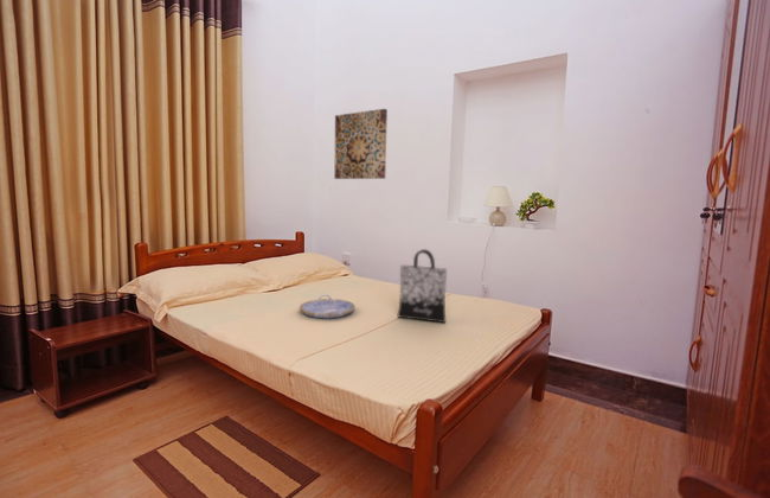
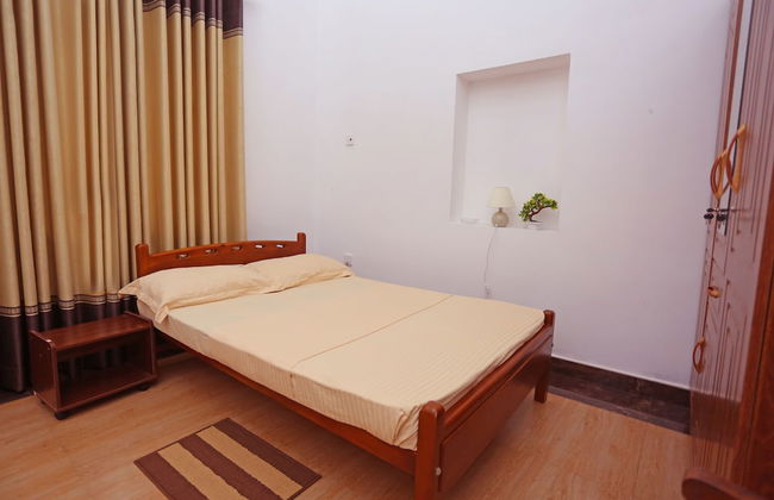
- tote bag [396,248,448,324]
- wall art [333,108,389,180]
- serving tray [299,294,357,319]
